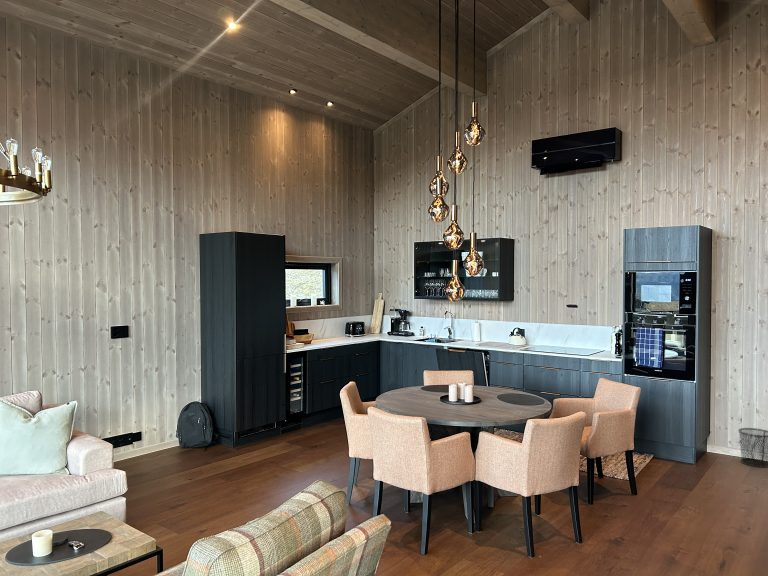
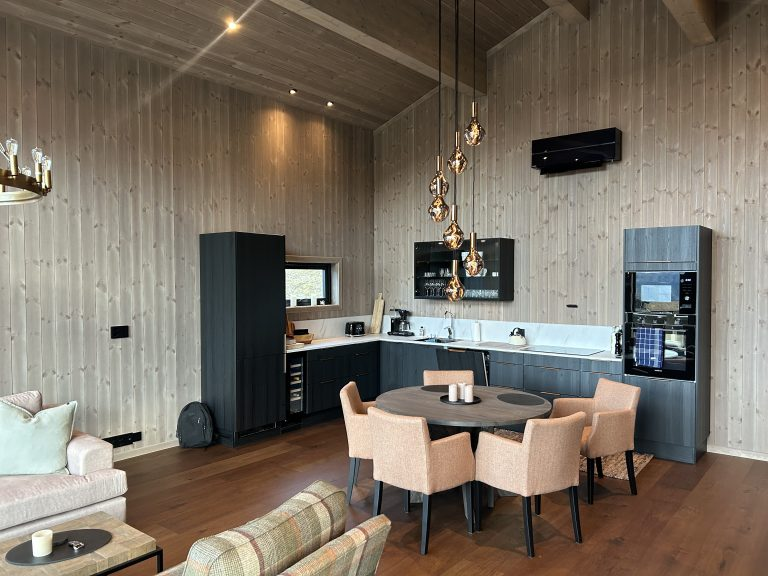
- waste bin [737,427,768,468]
